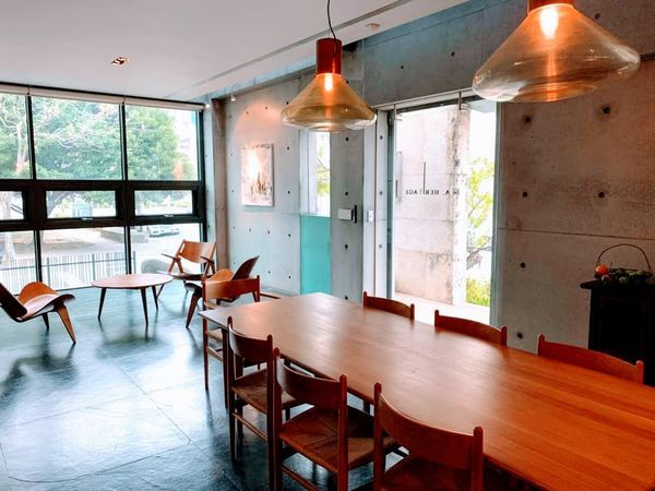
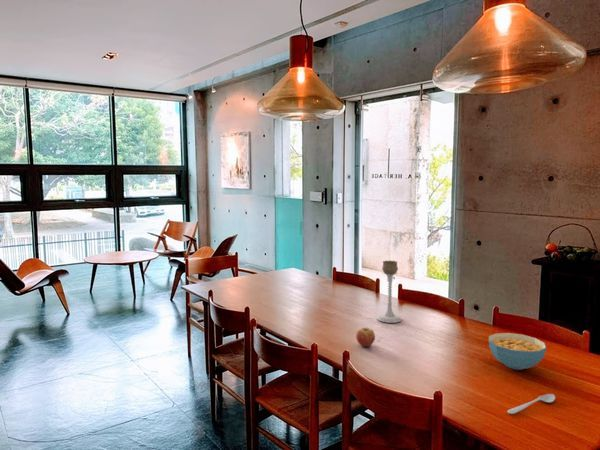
+ candle holder [377,260,403,324]
+ cereal bowl [488,332,547,371]
+ spoon [506,393,556,415]
+ fruit [355,327,376,347]
